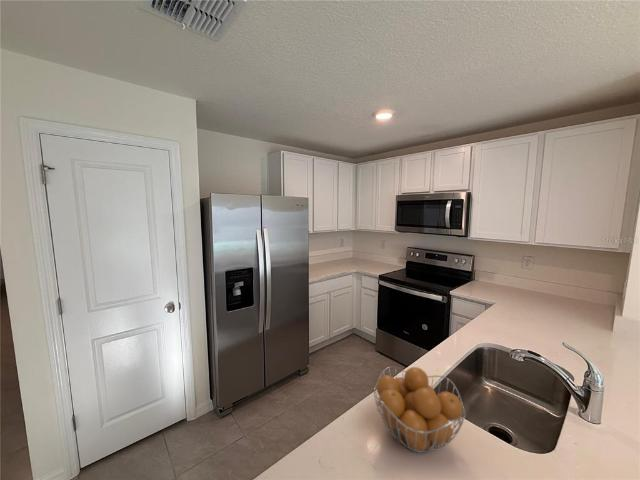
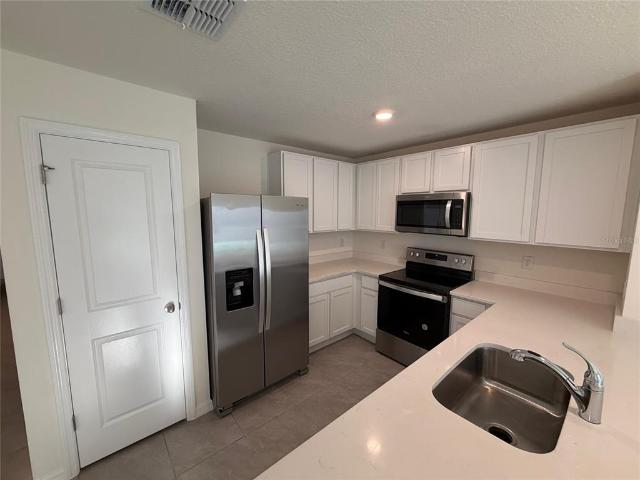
- fruit basket [373,365,466,454]
